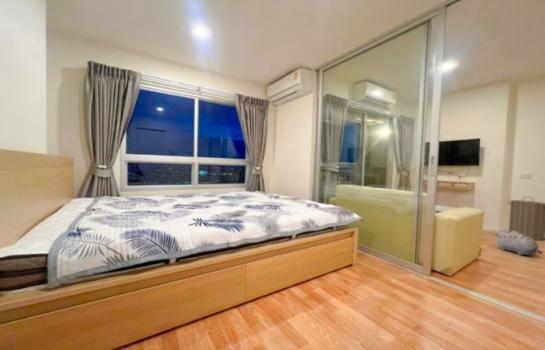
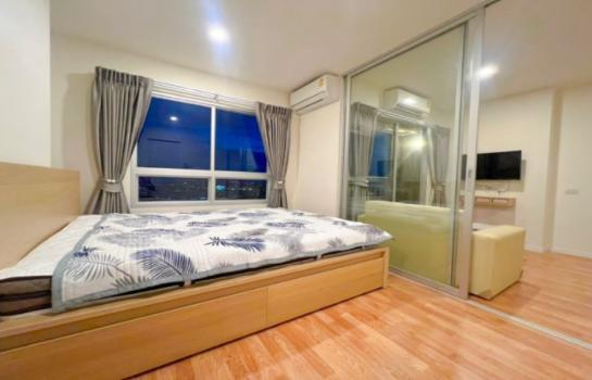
- laundry hamper [506,195,545,241]
- plush toy [495,229,543,256]
